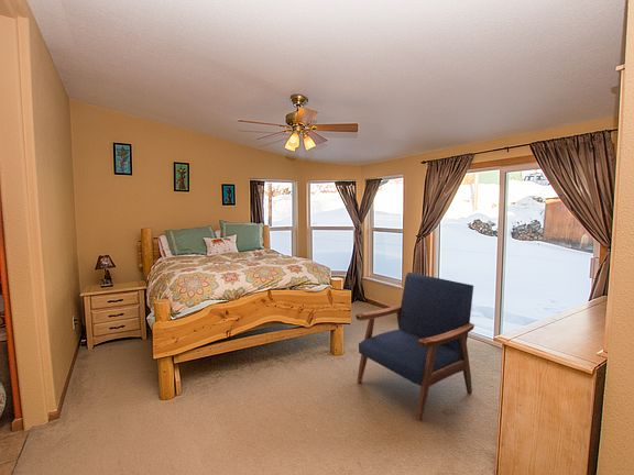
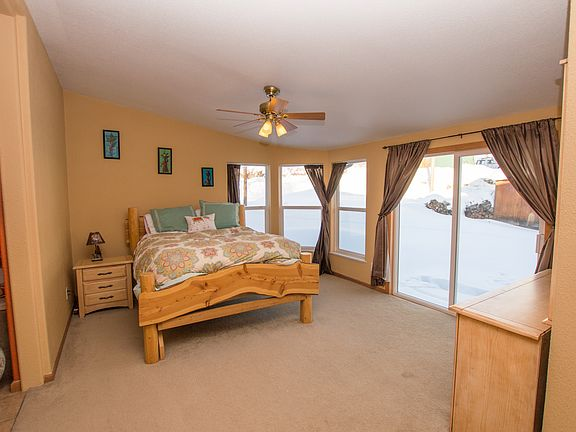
- armchair [354,272,476,422]
